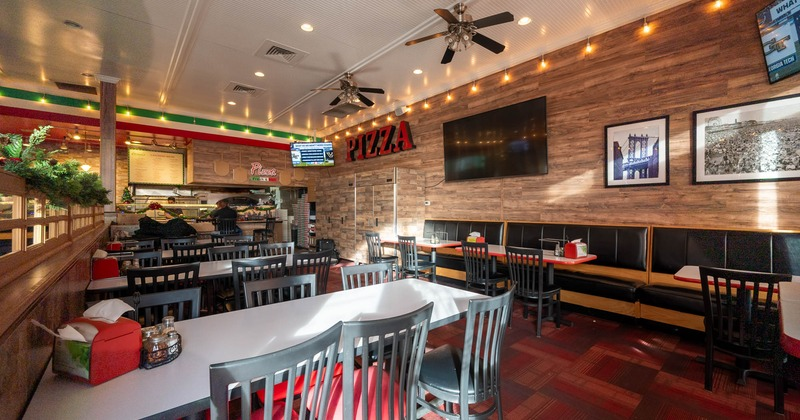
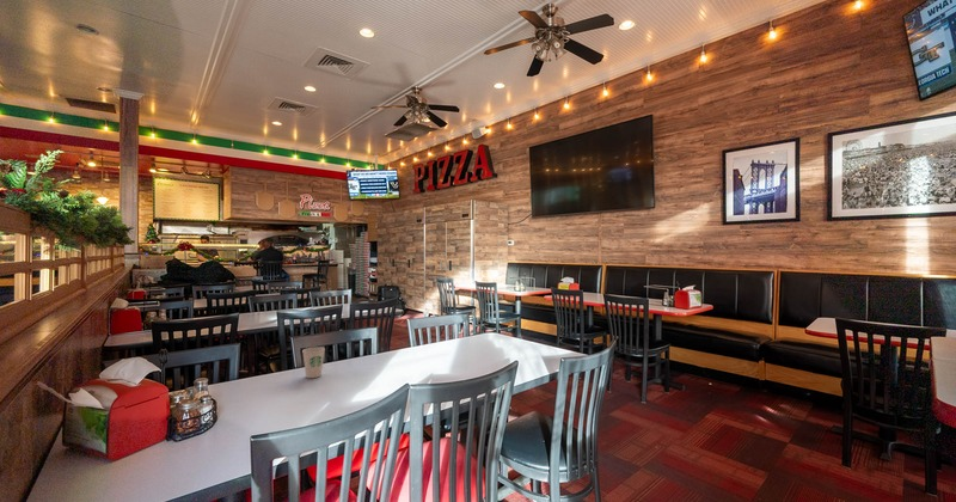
+ paper cup [301,345,326,379]
